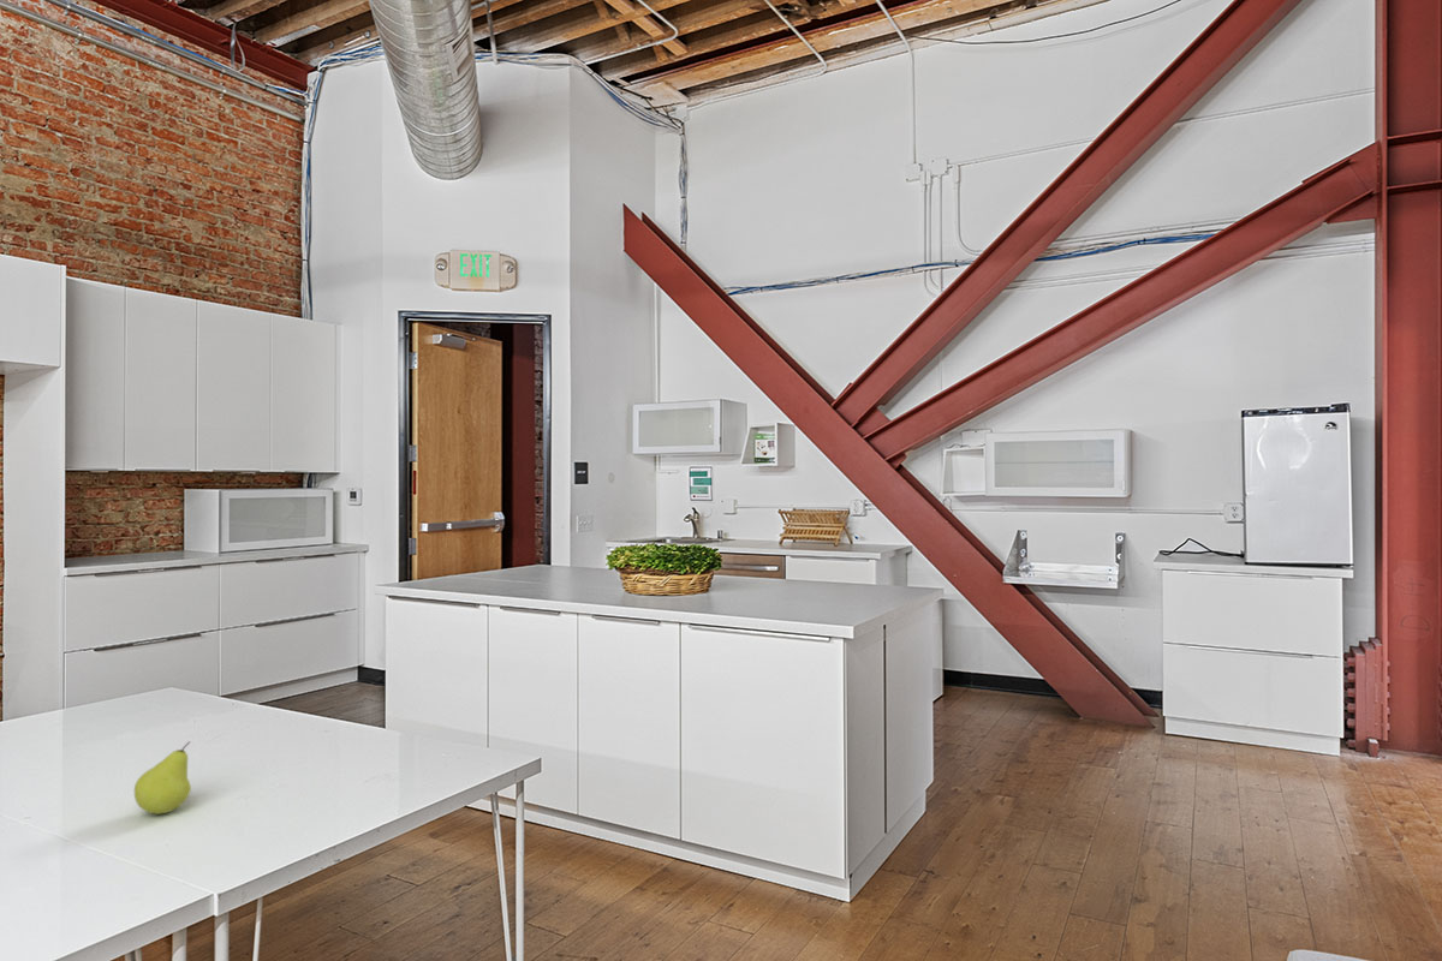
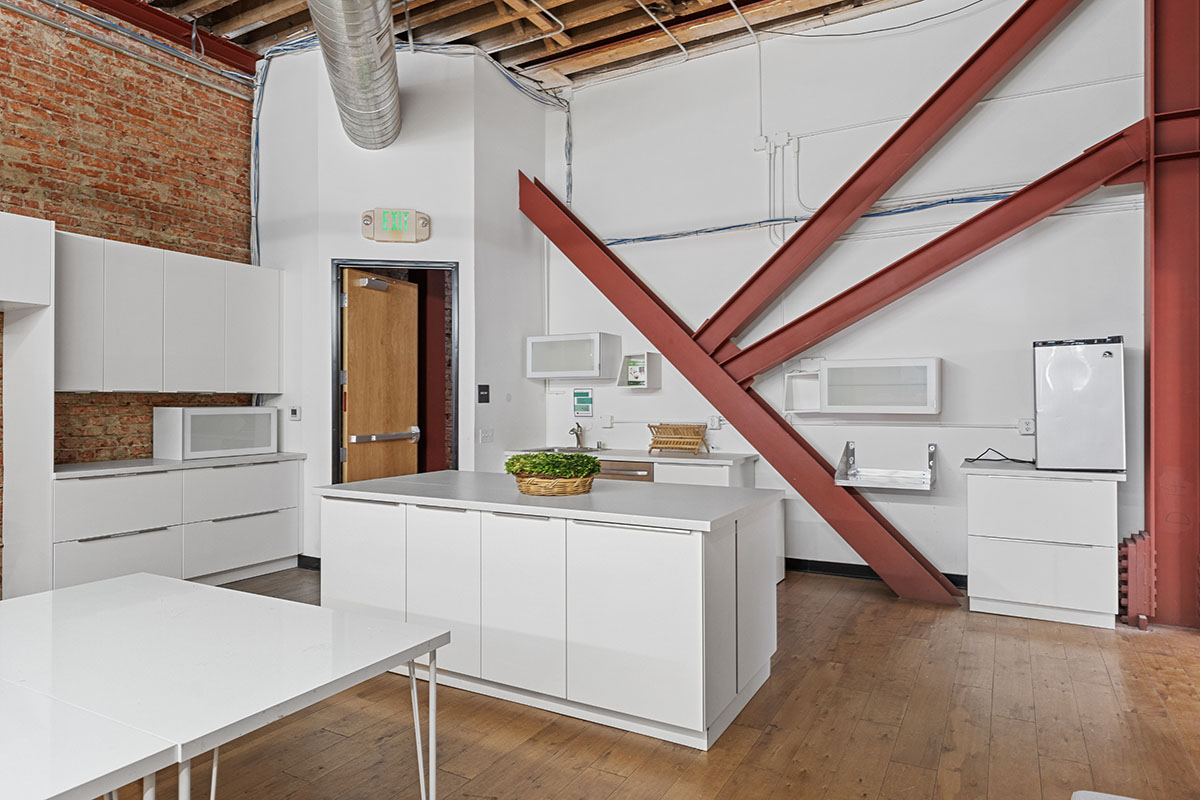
- fruit [133,740,192,816]
